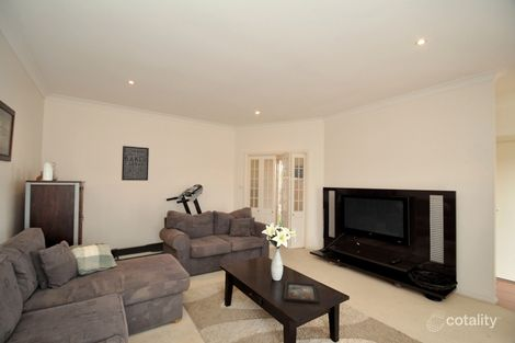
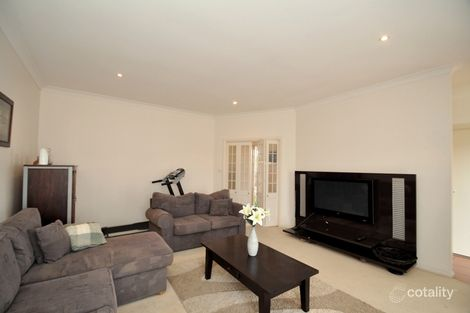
- wall art [121,145,150,182]
- decorative tray [283,281,320,305]
